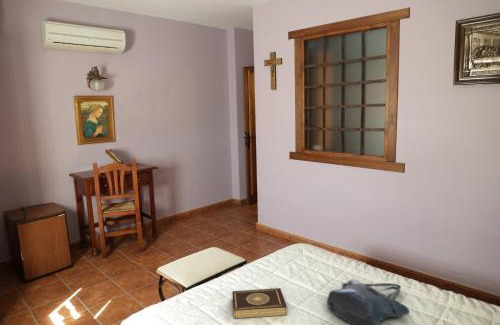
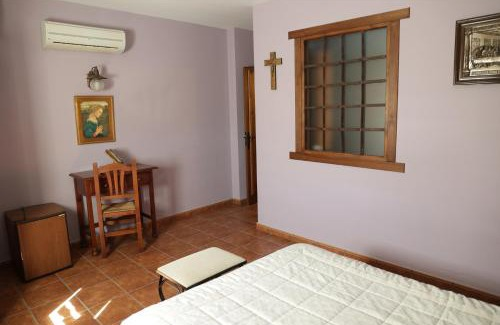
- book [232,287,288,320]
- tote bag [326,279,410,325]
